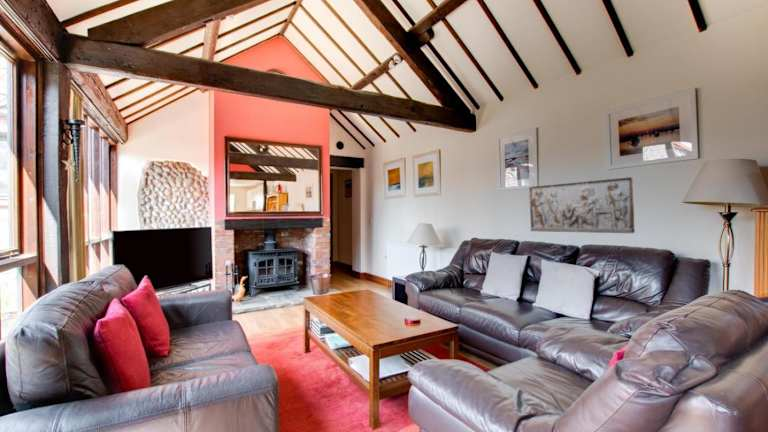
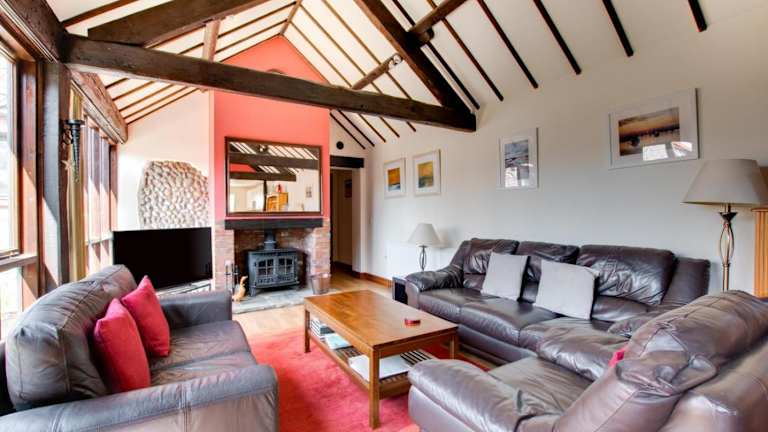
- relief sculpture [528,176,636,234]
